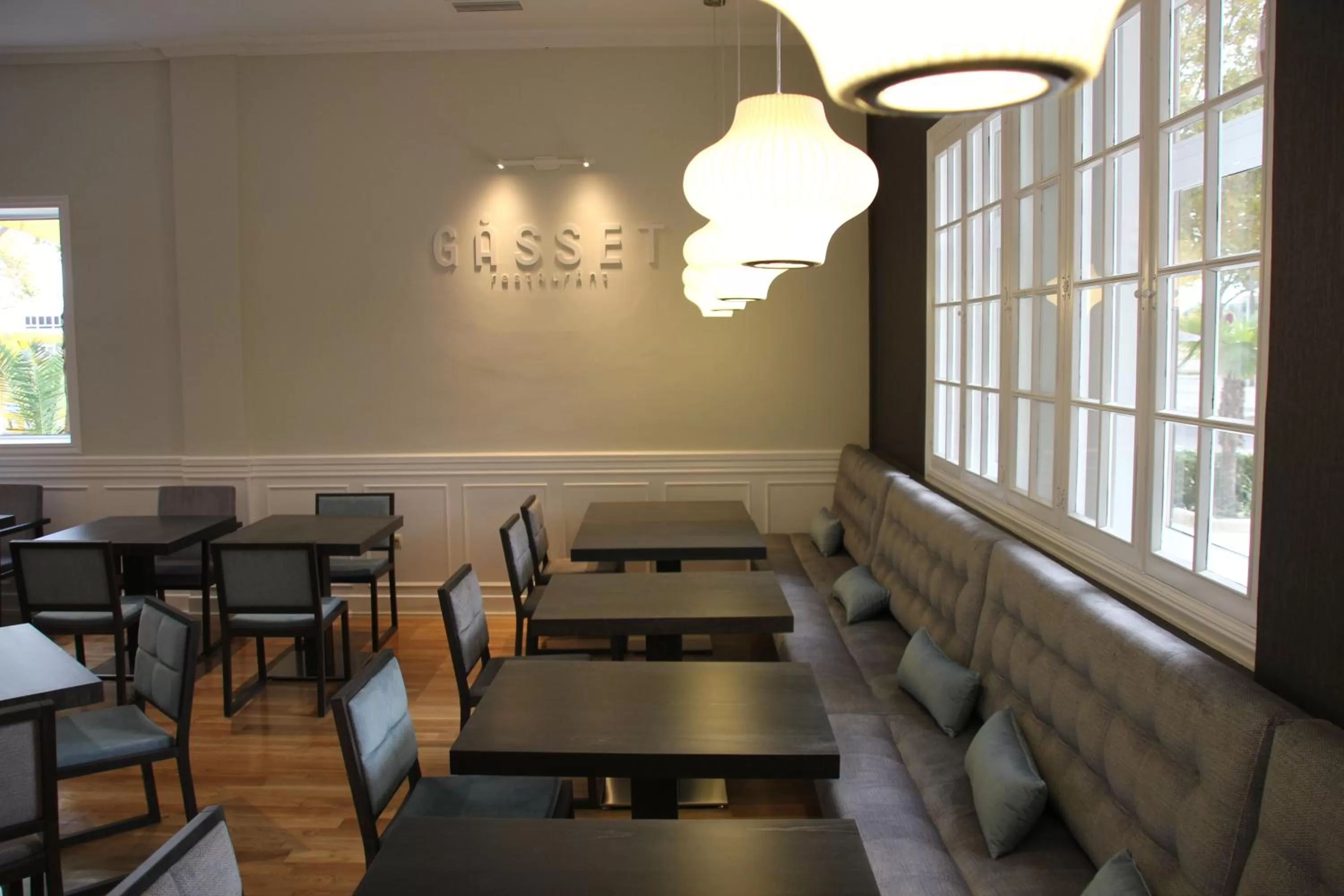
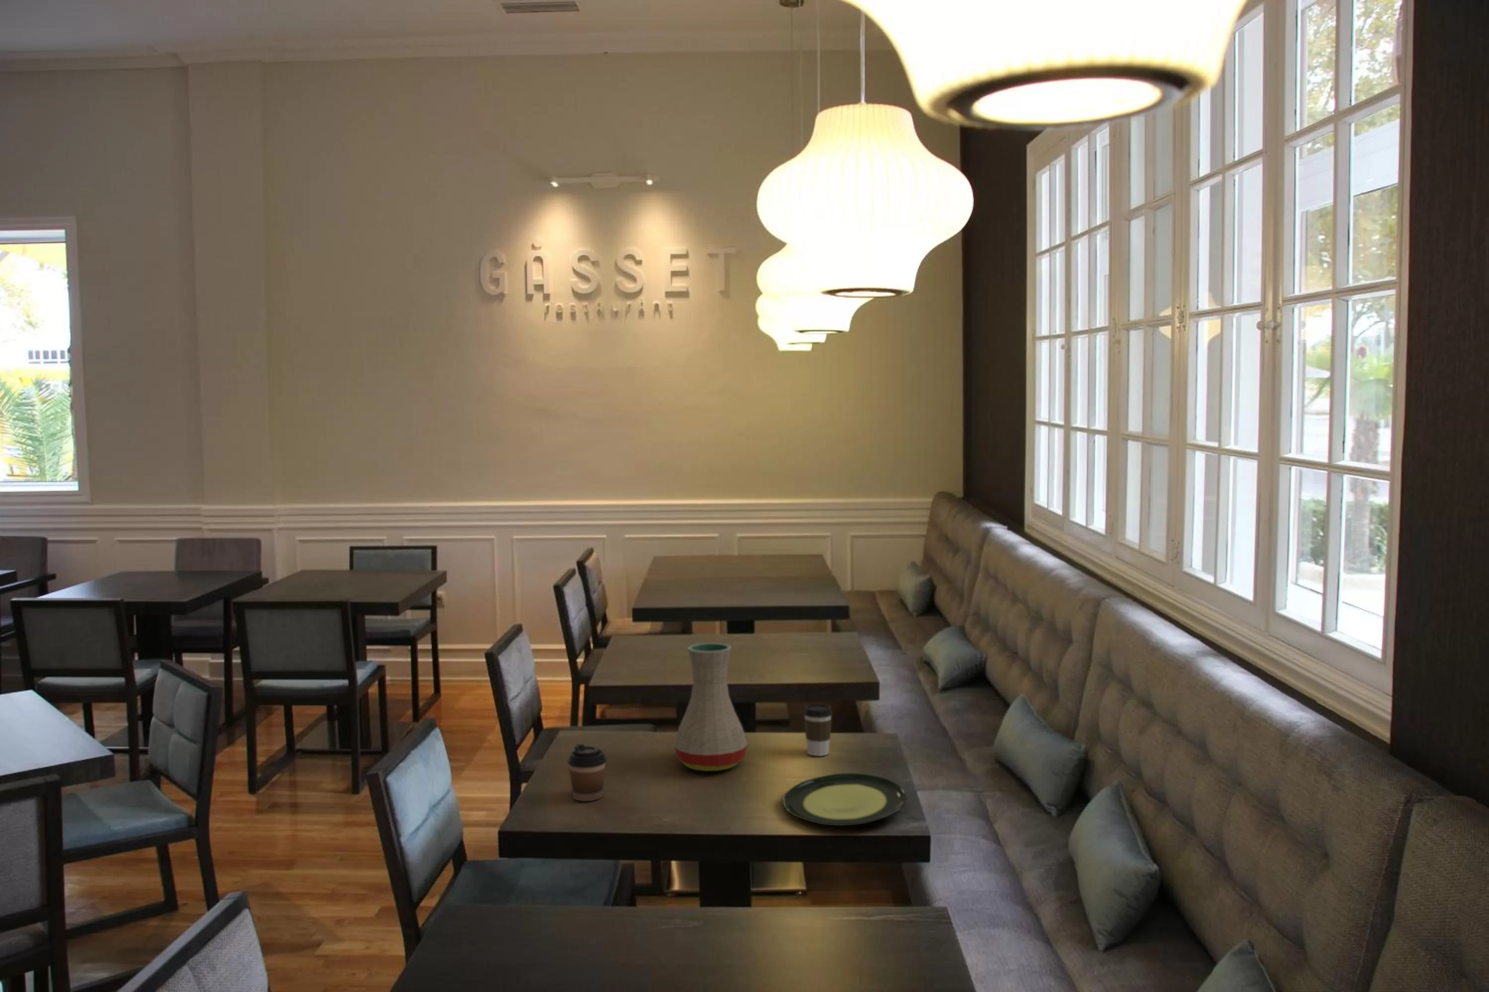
+ coffee cup [803,703,833,756]
+ coffee cup [567,743,607,802]
+ vase [674,642,748,772]
+ plate [782,773,907,826]
